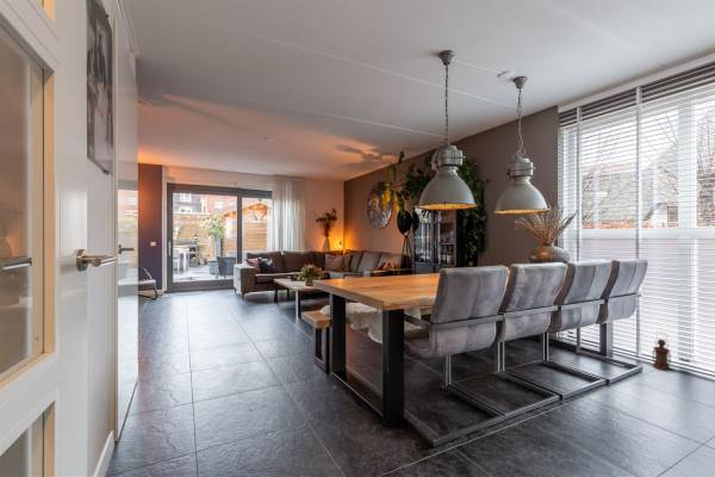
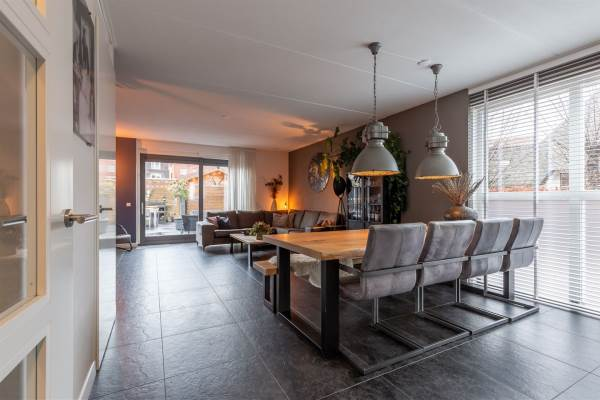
- lantern [651,332,672,371]
